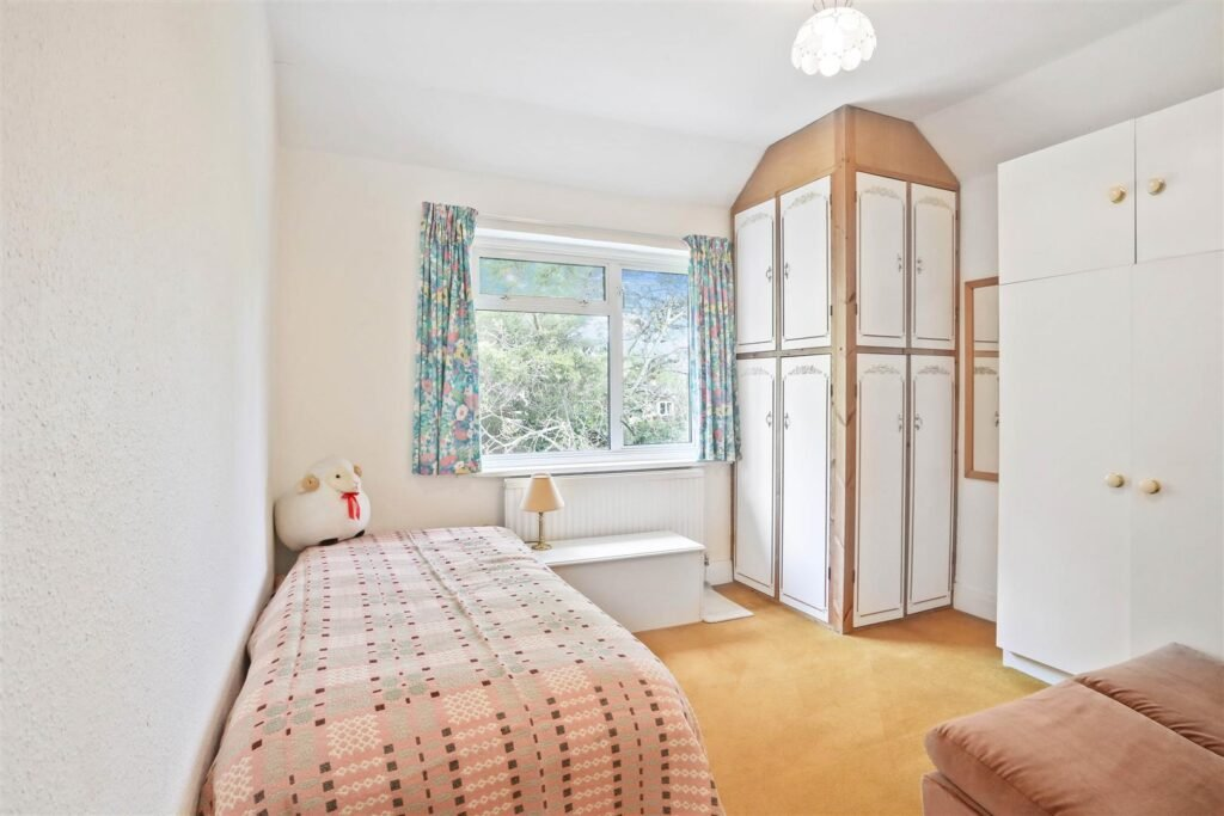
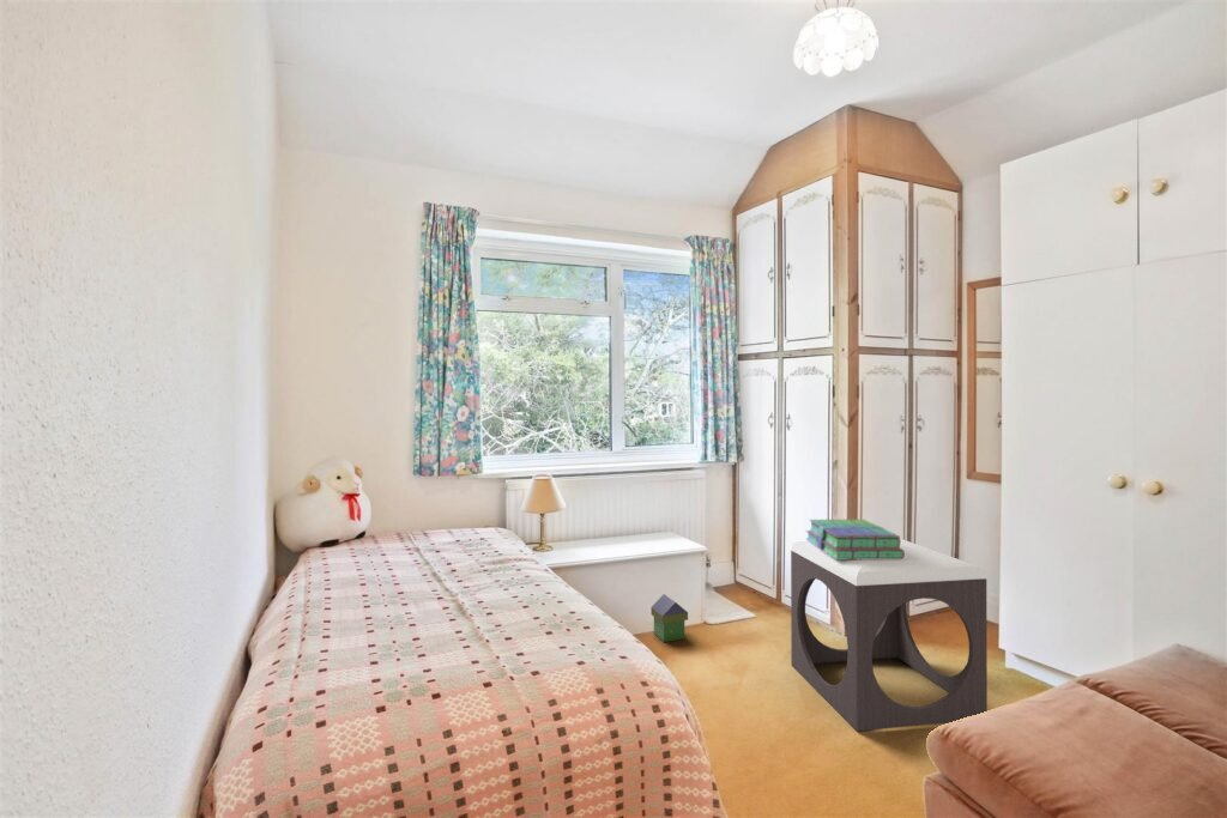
+ toy house [649,593,689,643]
+ stack of books [805,519,905,559]
+ footstool [790,538,989,732]
